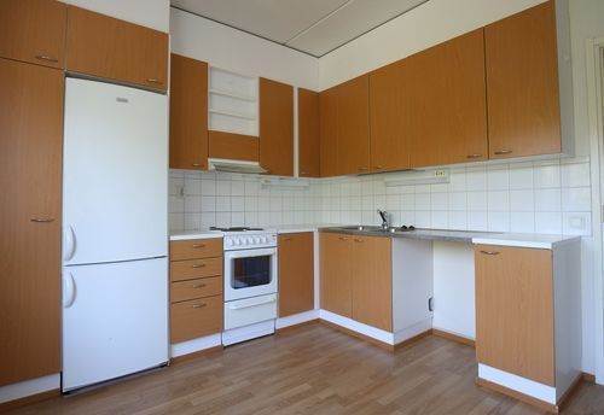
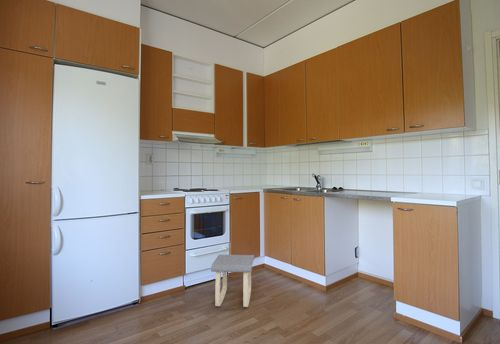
+ stool [210,254,255,308]
